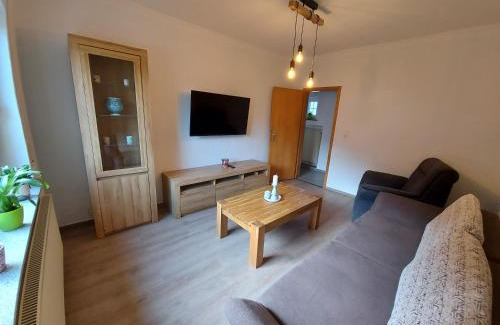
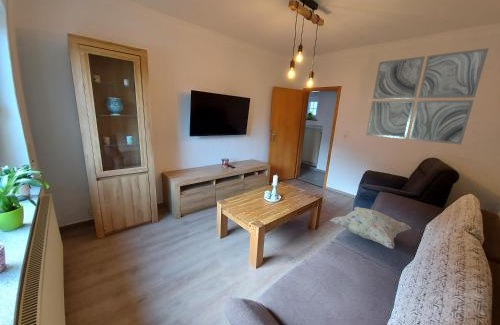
+ wall art [365,47,490,145]
+ decorative pillow [329,206,412,249]
